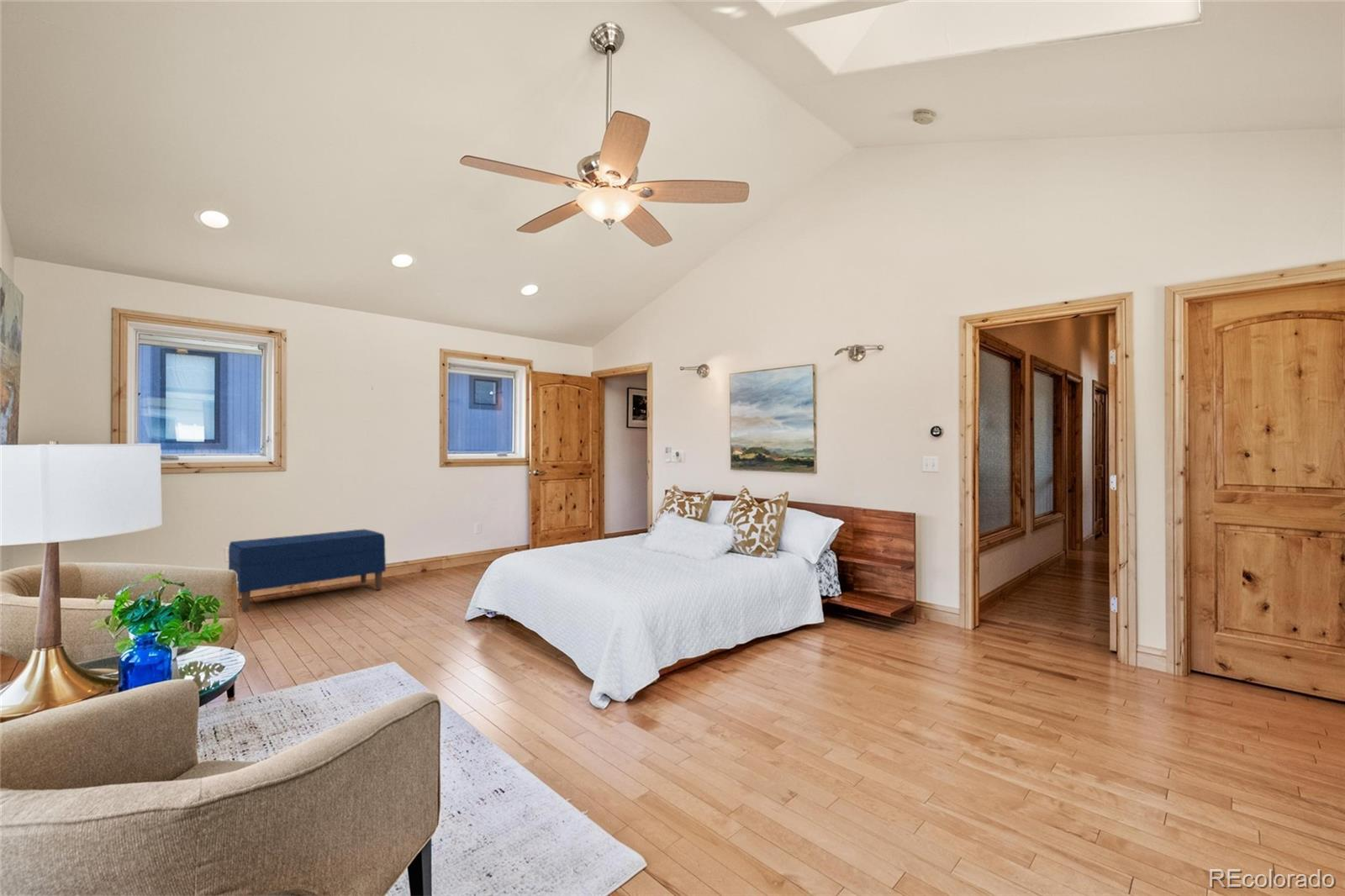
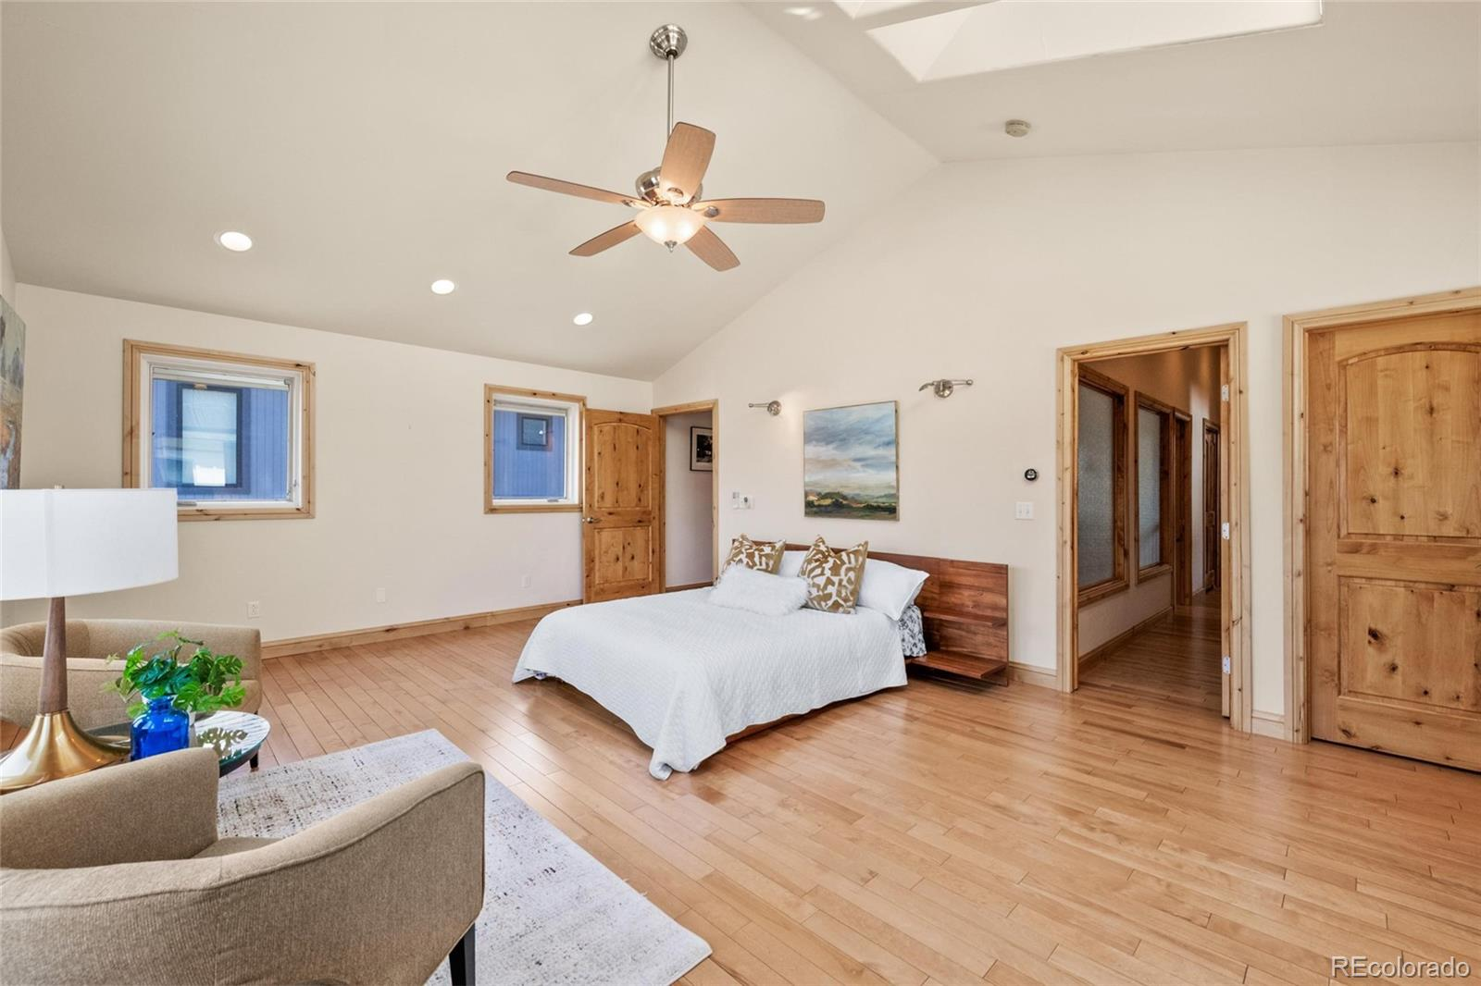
- bench [228,529,387,613]
